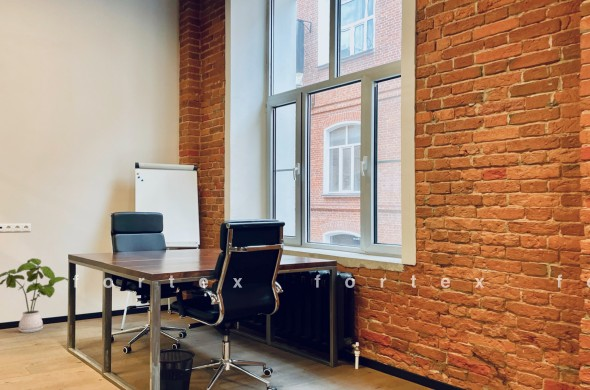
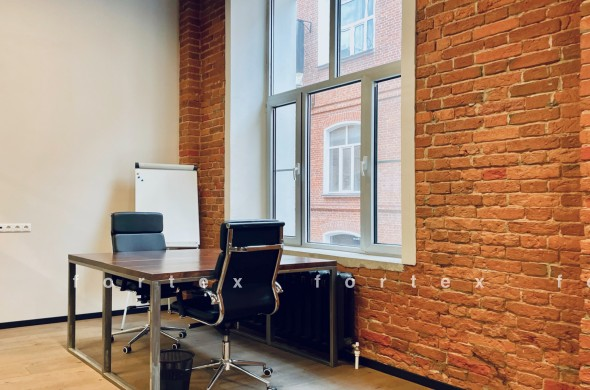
- house plant [0,257,69,334]
